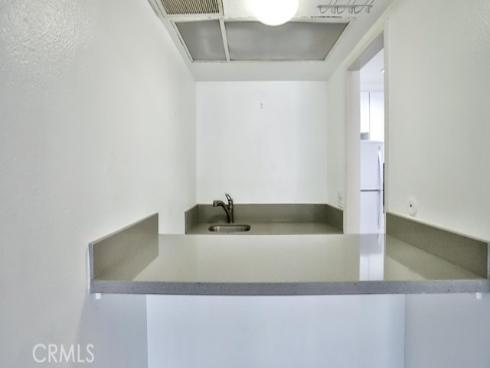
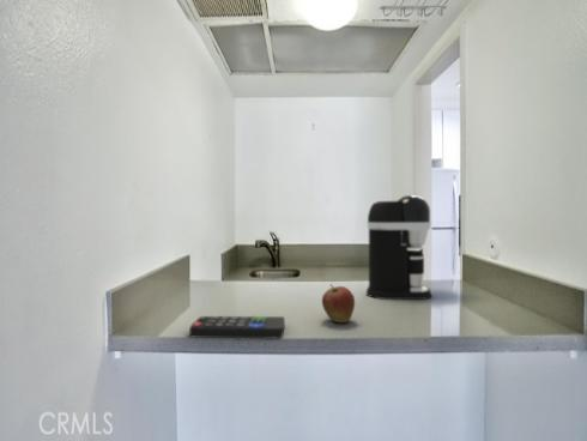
+ coffee maker [365,194,432,301]
+ apple [321,283,356,324]
+ remote control [188,315,286,339]
